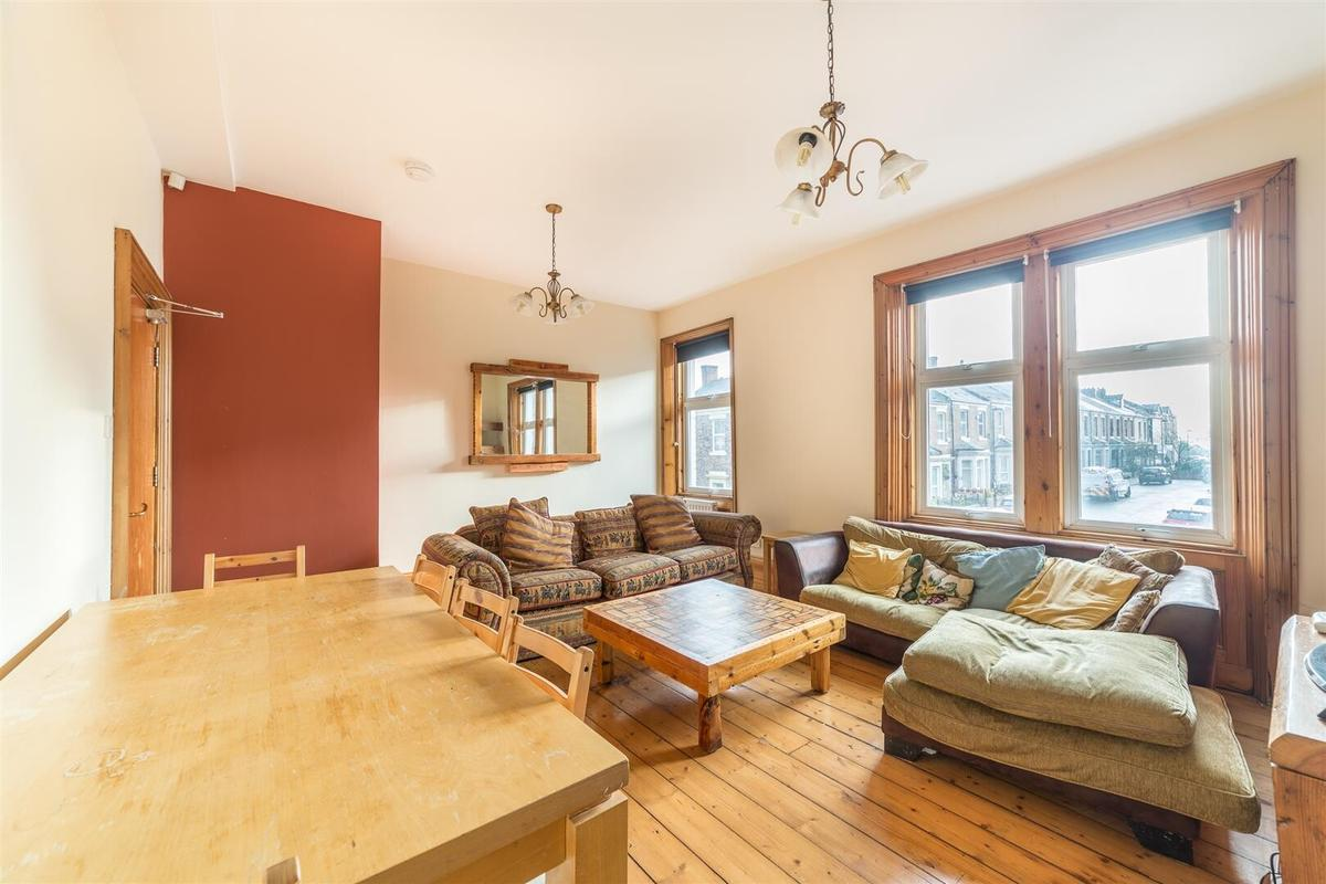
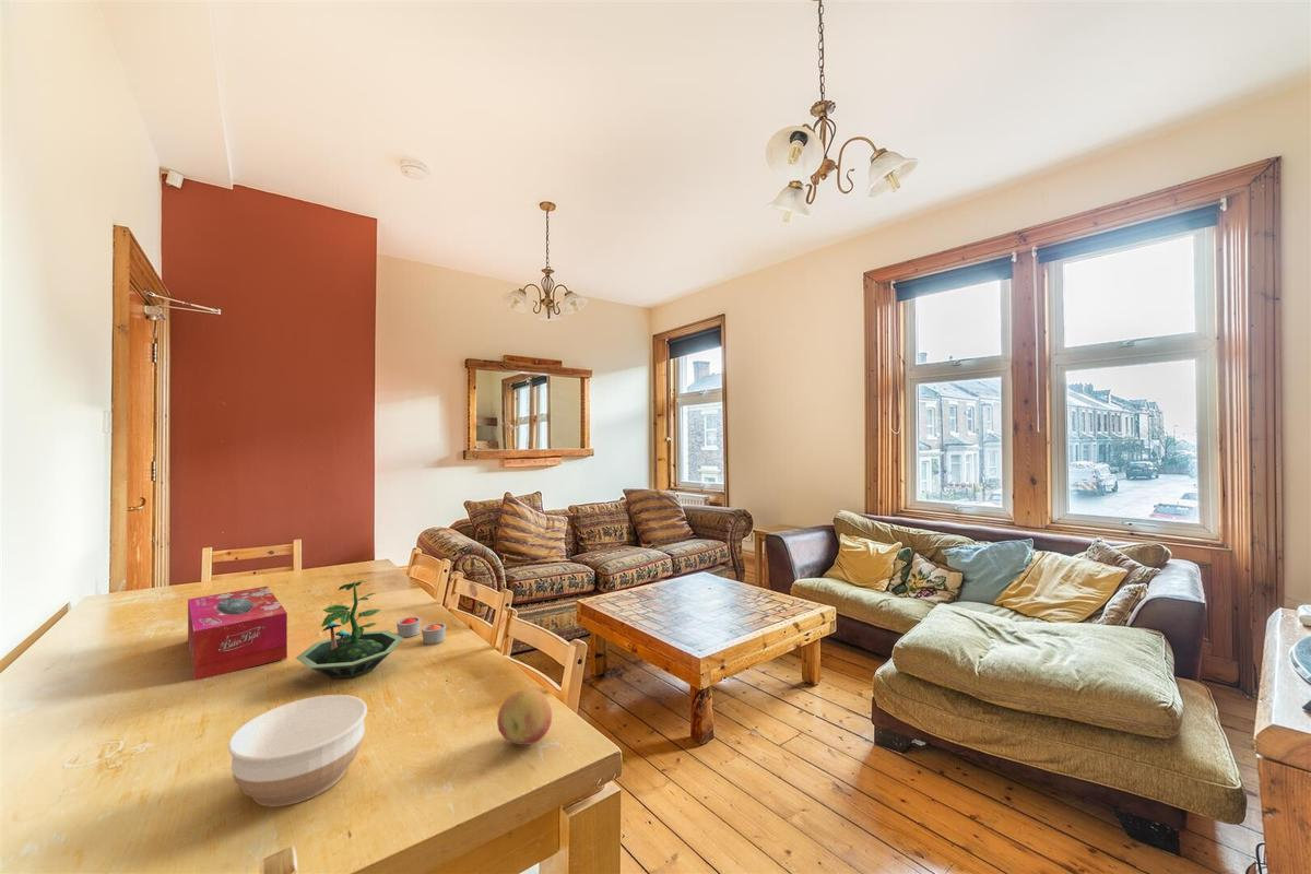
+ tissue box [187,586,288,682]
+ bowl [226,694,368,808]
+ terrarium [295,579,404,681]
+ fruit [496,687,553,746]
+ candle [395,616,447,645]
